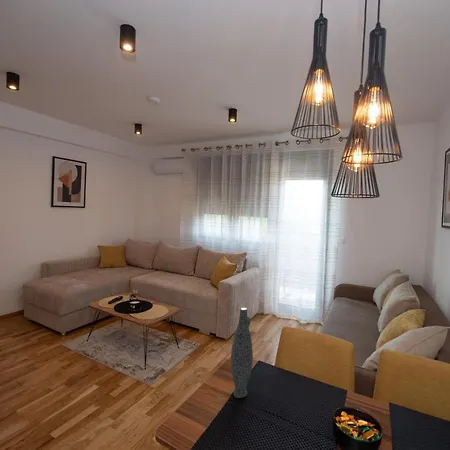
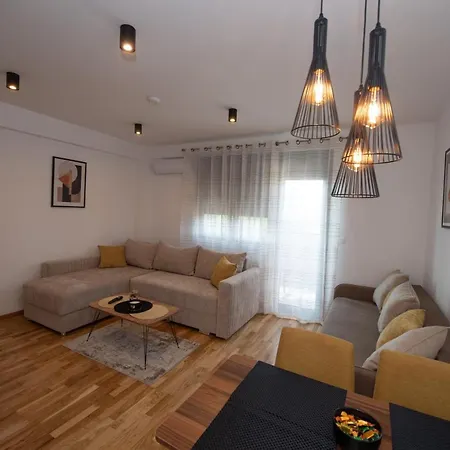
- vase [230,307,254,399]
